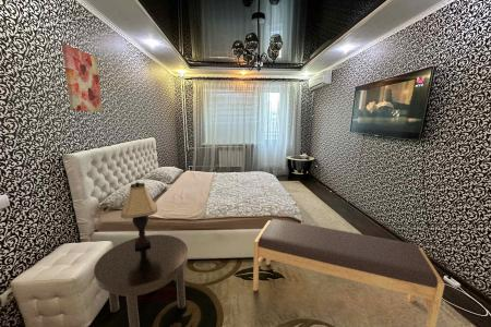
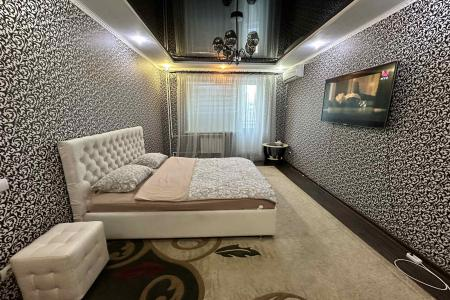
- side table [93,233,189,327]
- bench [252,218,445,327]
- wall art [61,43,104,113]
- lamp [120,181,158,249]
